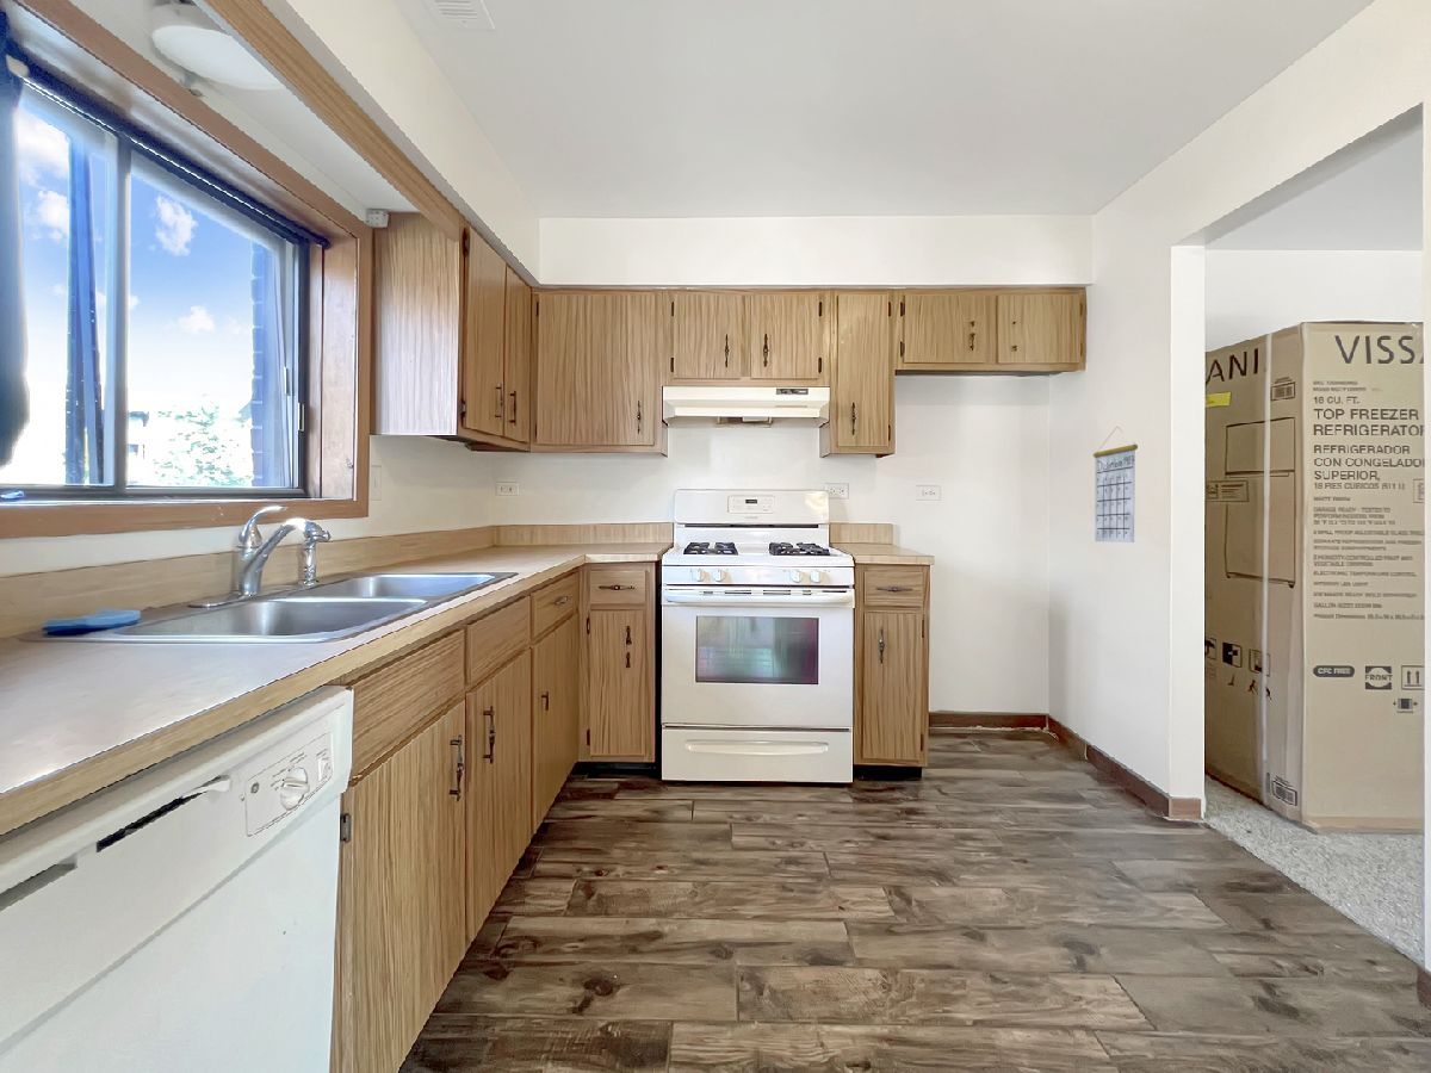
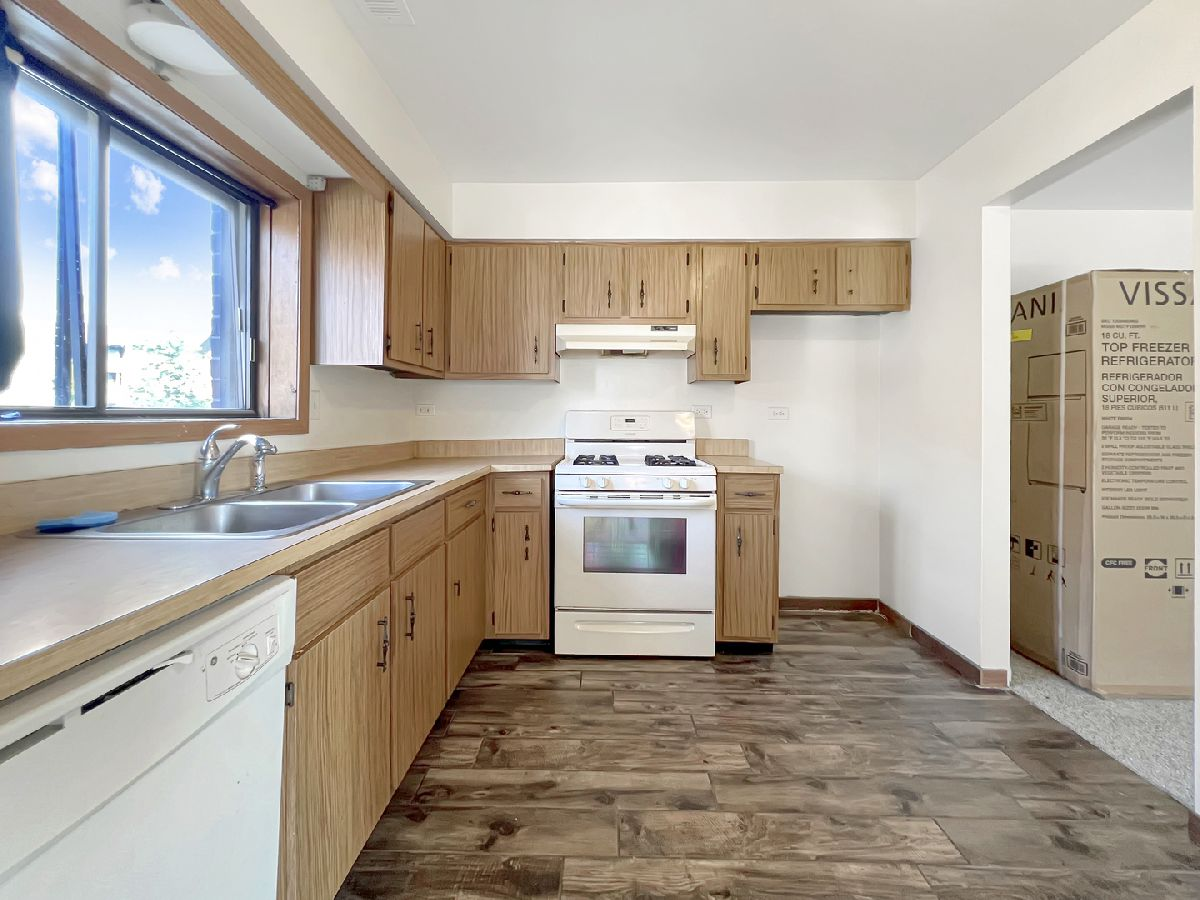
- calendar [1092,426,1139,544]
